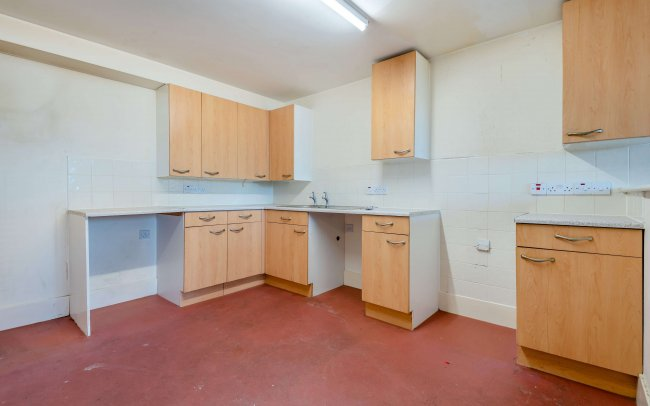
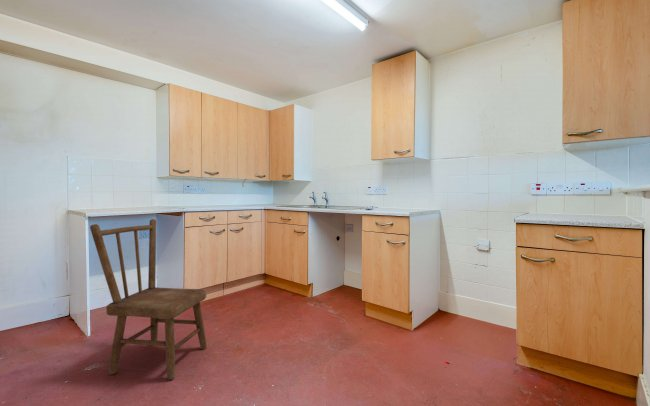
+ dining chair [89,218,207,381]
